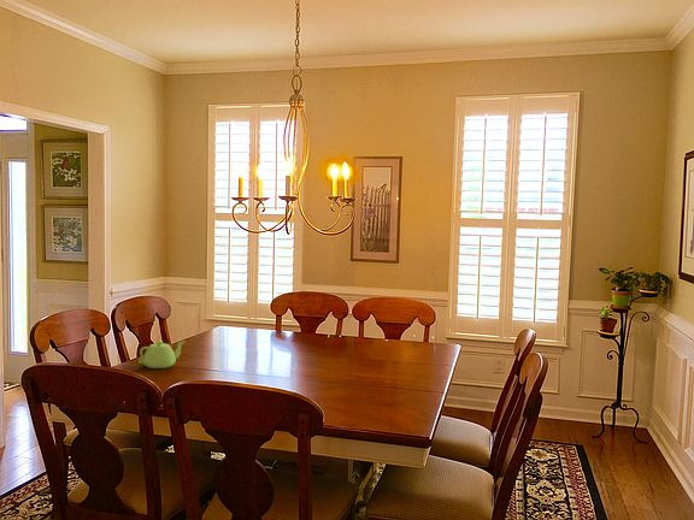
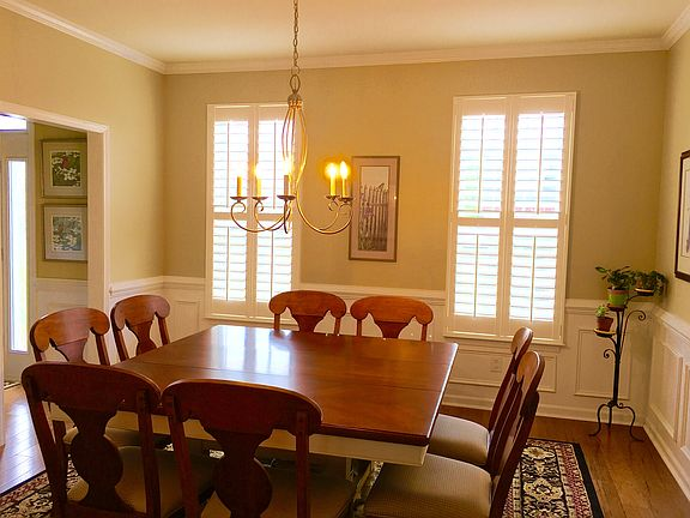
- teapot [137,339,187,370]
